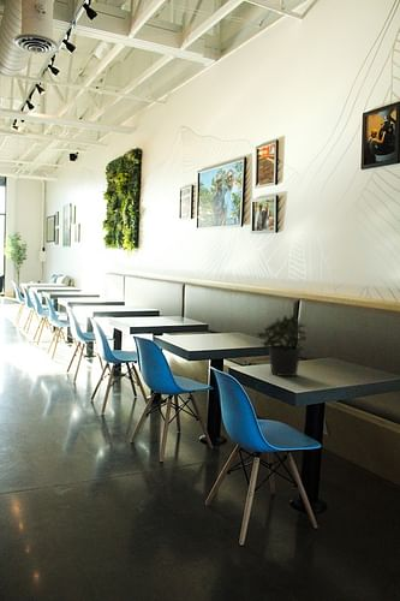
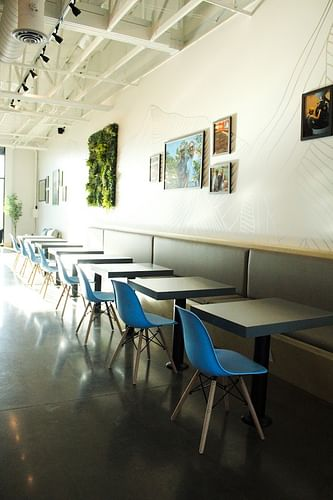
- potted plant [256,314,308,377]
